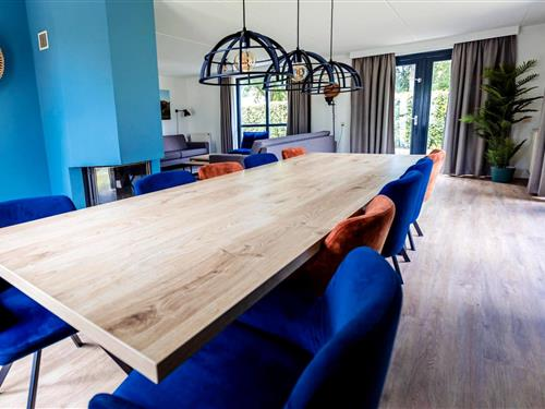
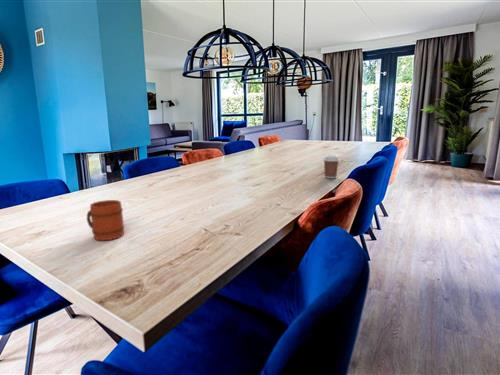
+ mug [86,199,125,242]
+ coffee cup [322,154,341,179]
